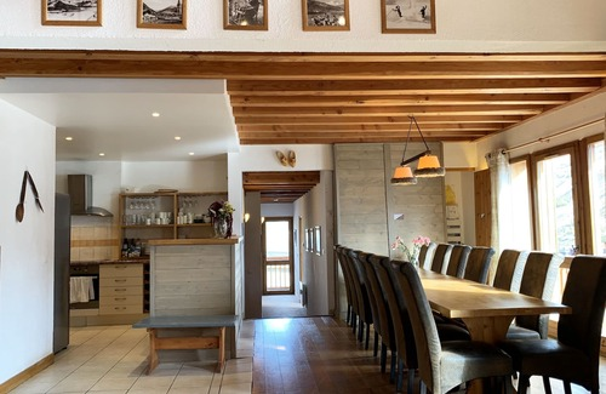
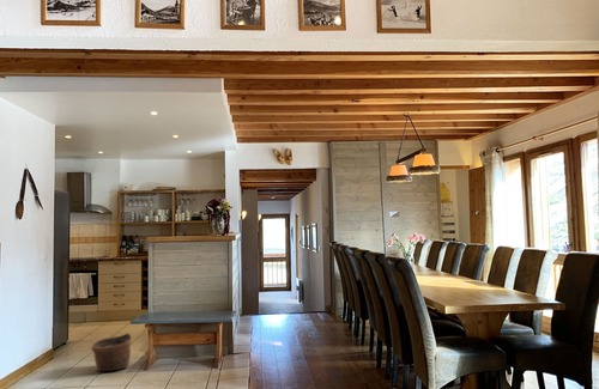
+ basket [90,333,133,372]
